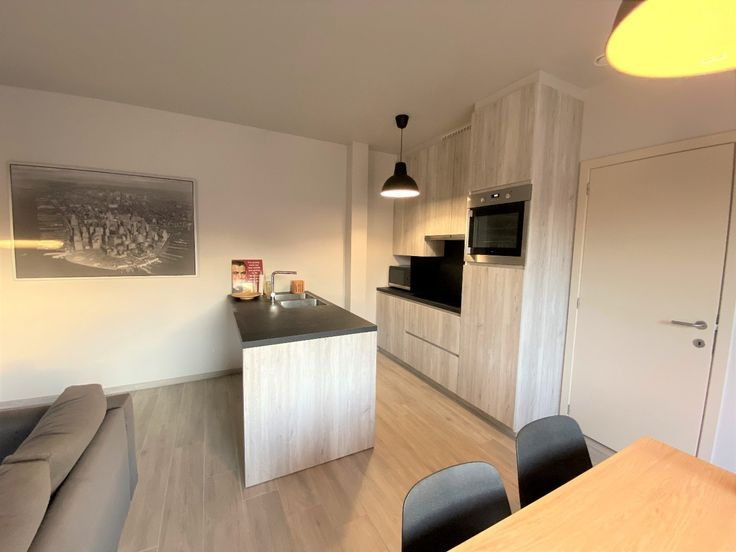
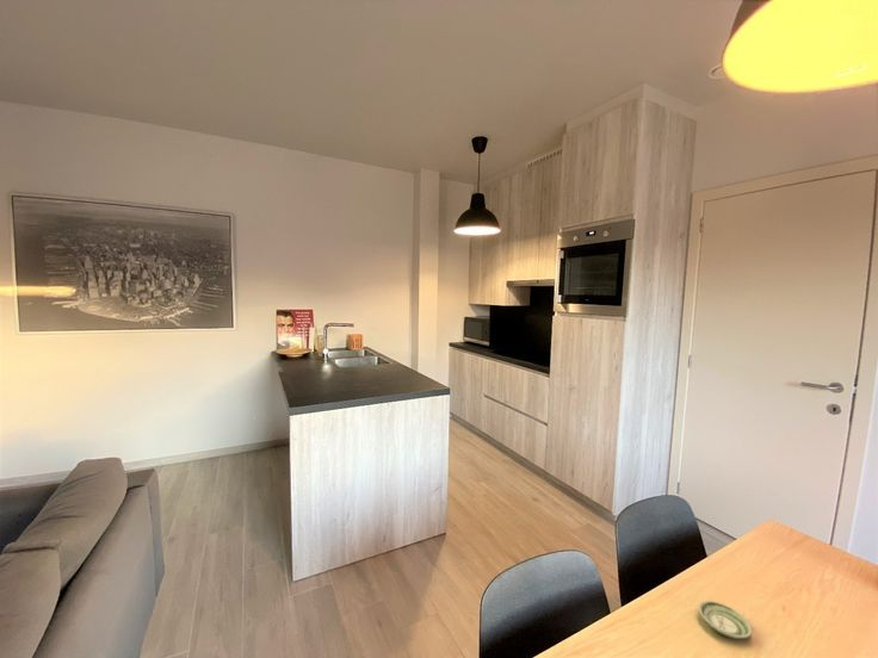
+ saucer [697,600,754,640]
